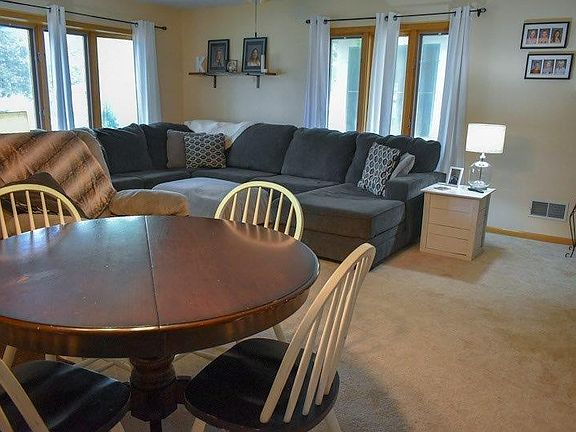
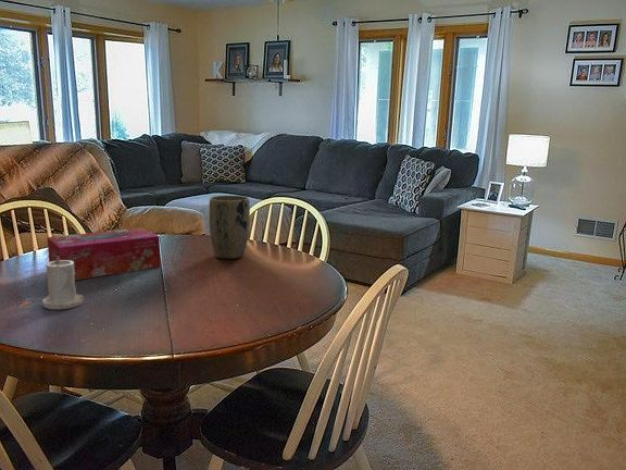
+ candle [41,256,85,310]
+ plant pot [208,195,251,260]
+ tissue box [46,226,161,281]
